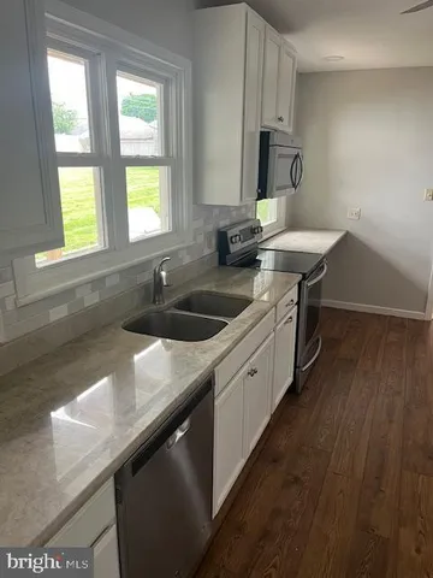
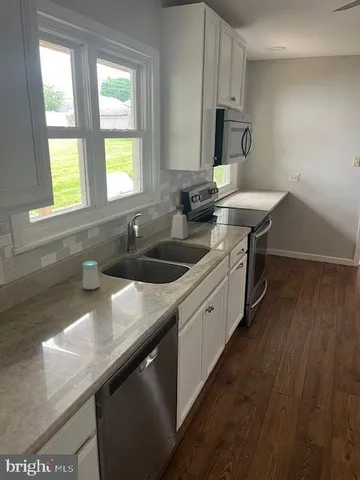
+ soap dispenser [170,204,189,240]
+ salt shaker [82,260,101,290]
